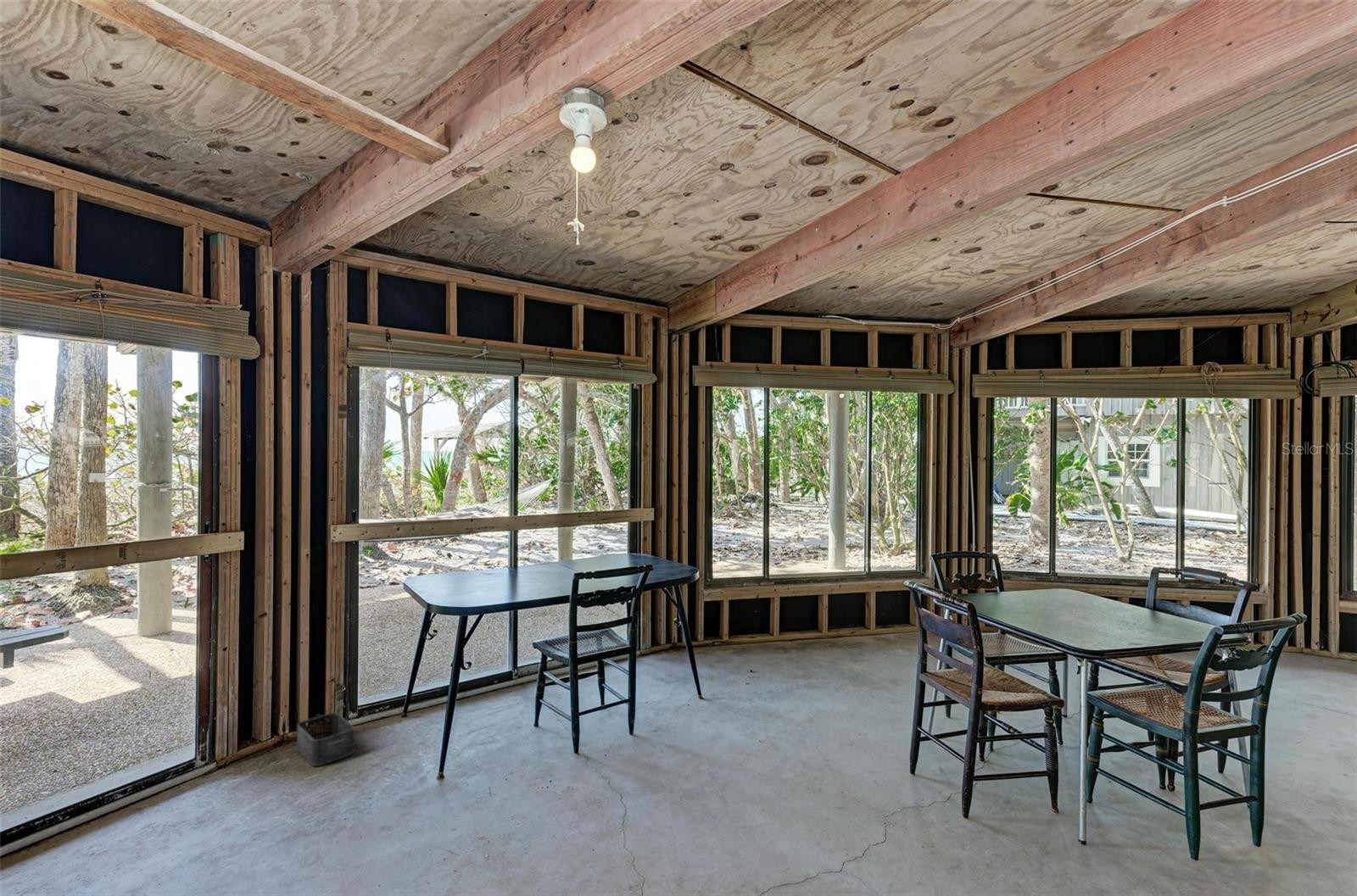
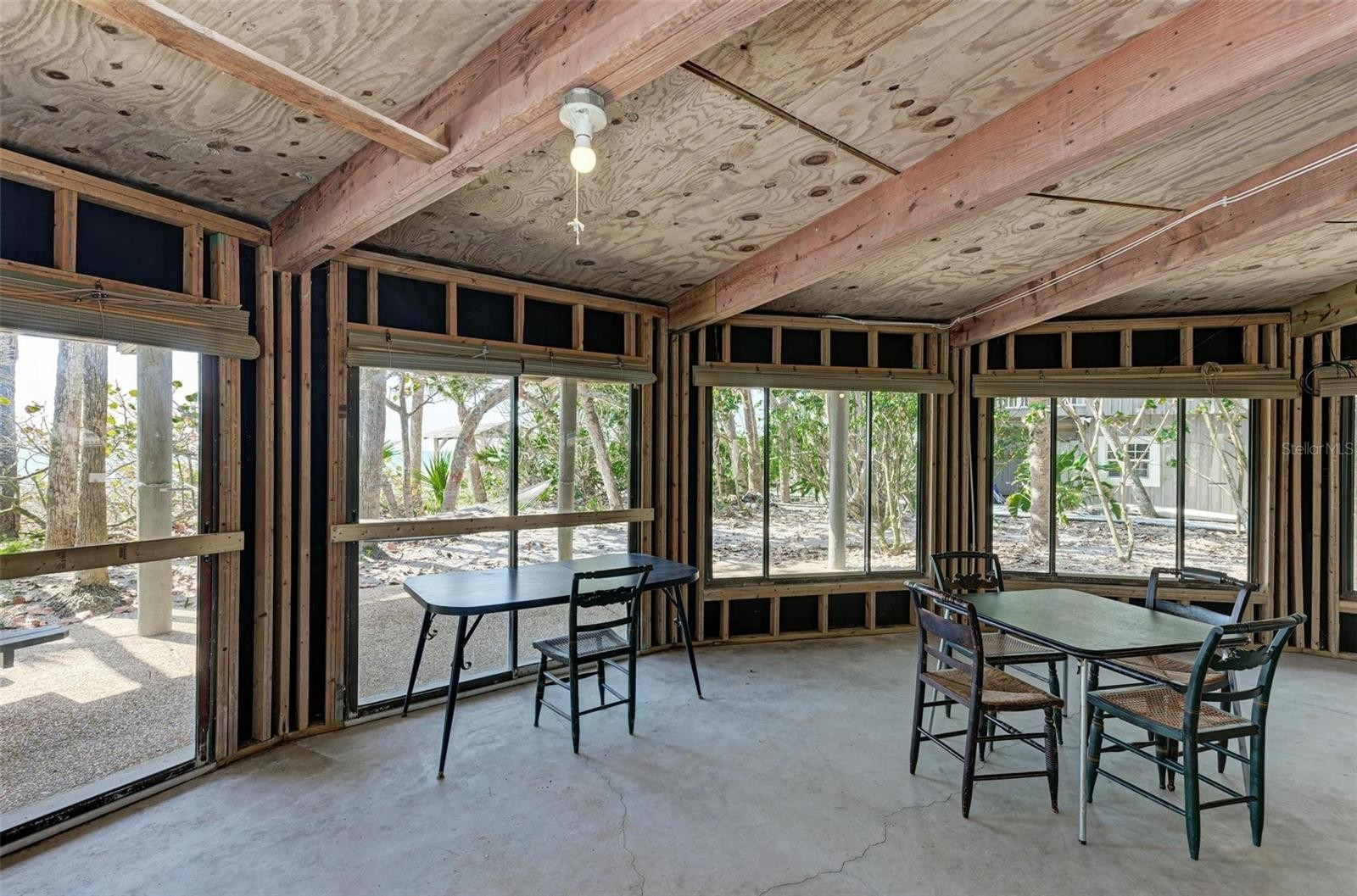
- storage bin [296,712,355,767]
